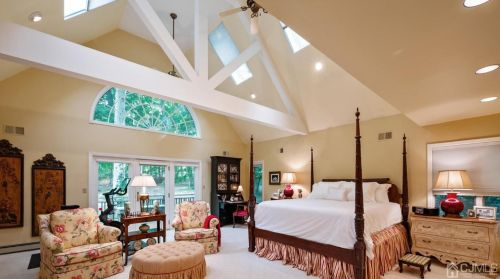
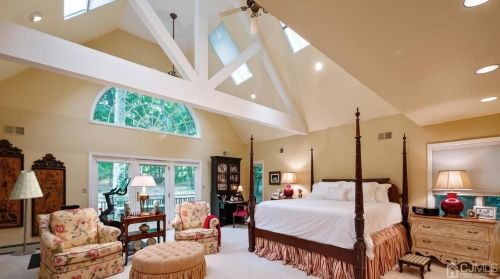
+ floor lamp [8,169,44,257]
